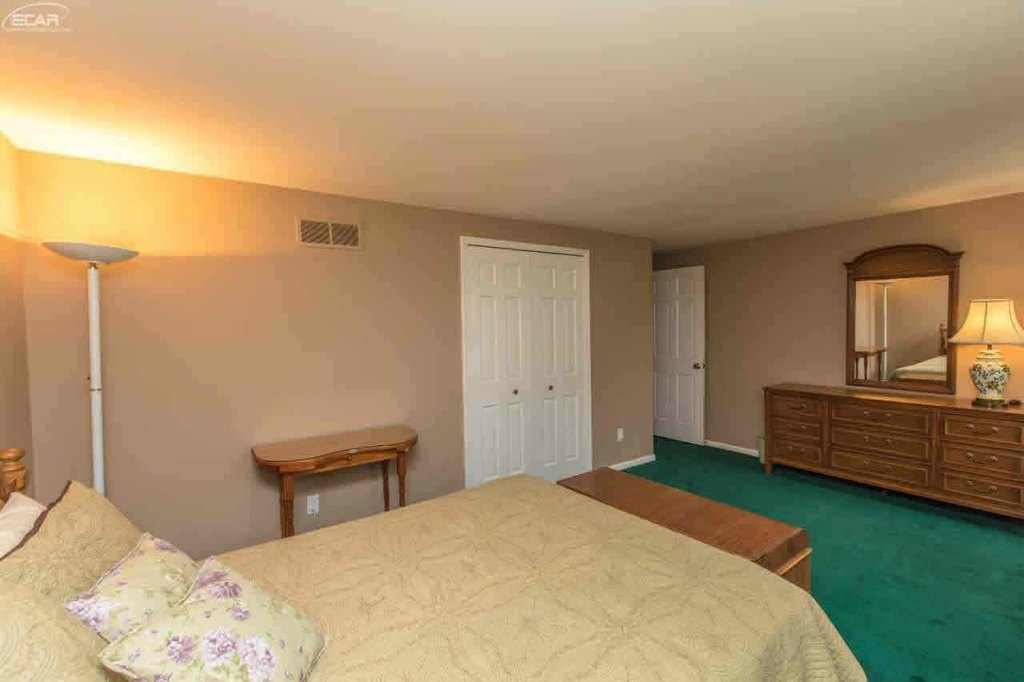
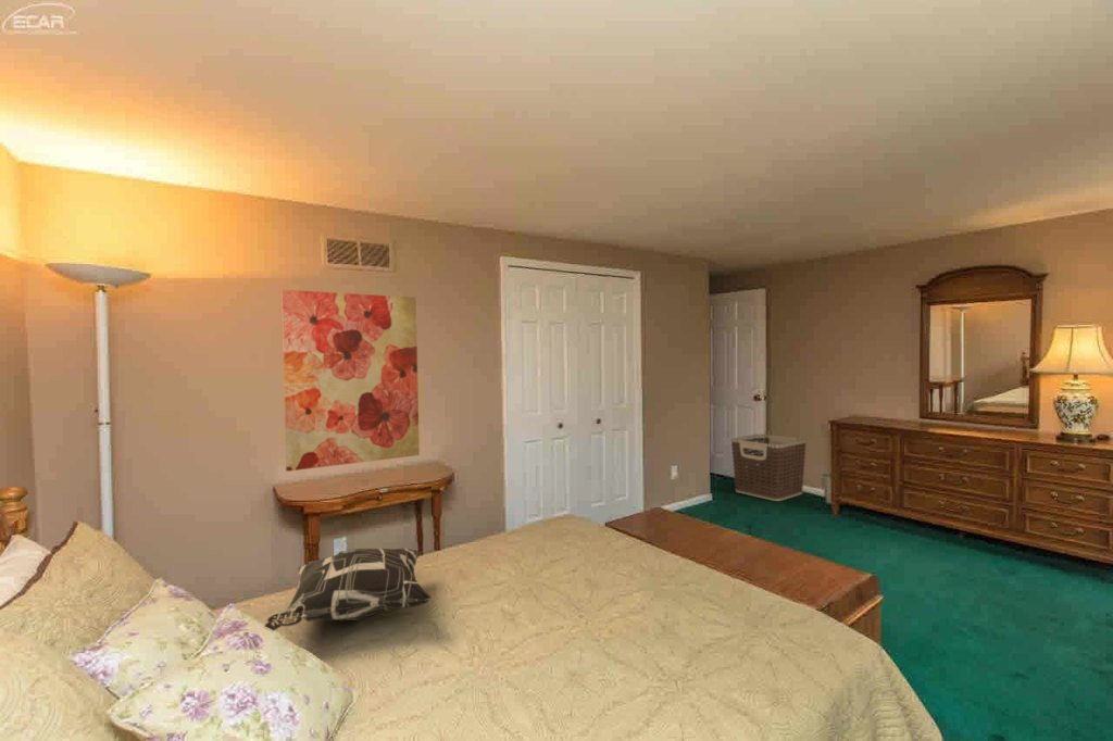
+ decorative pillow [264,548,432,631]
+ wall art [280,288,421,473]
+ clothes hamper [730,432,808,502]
